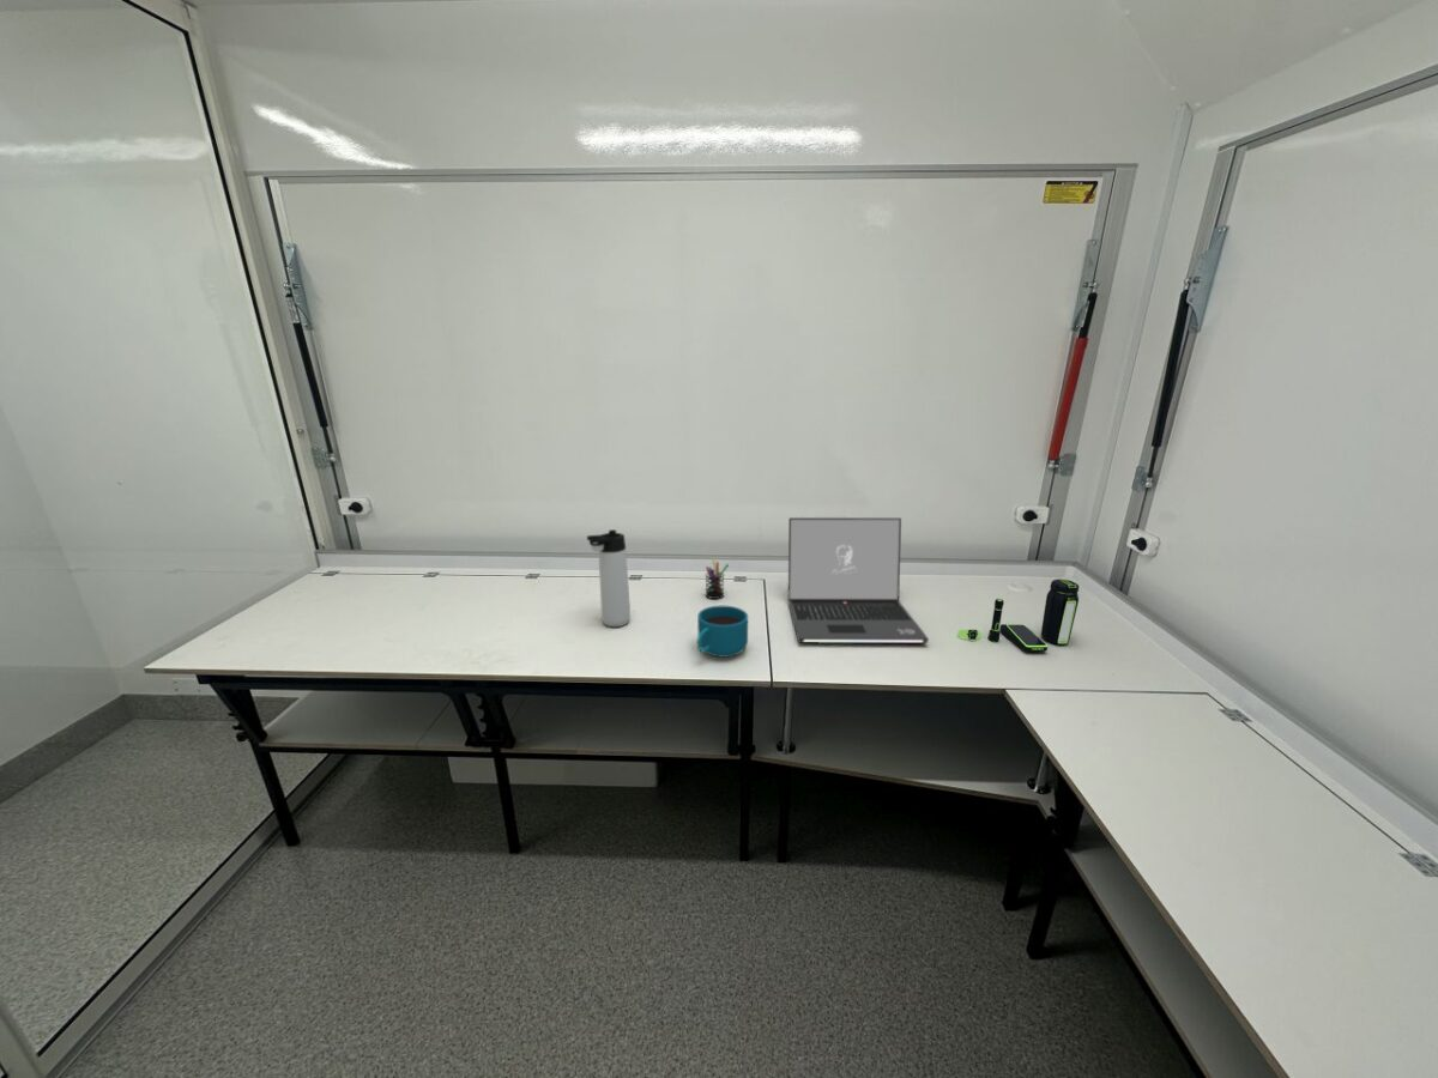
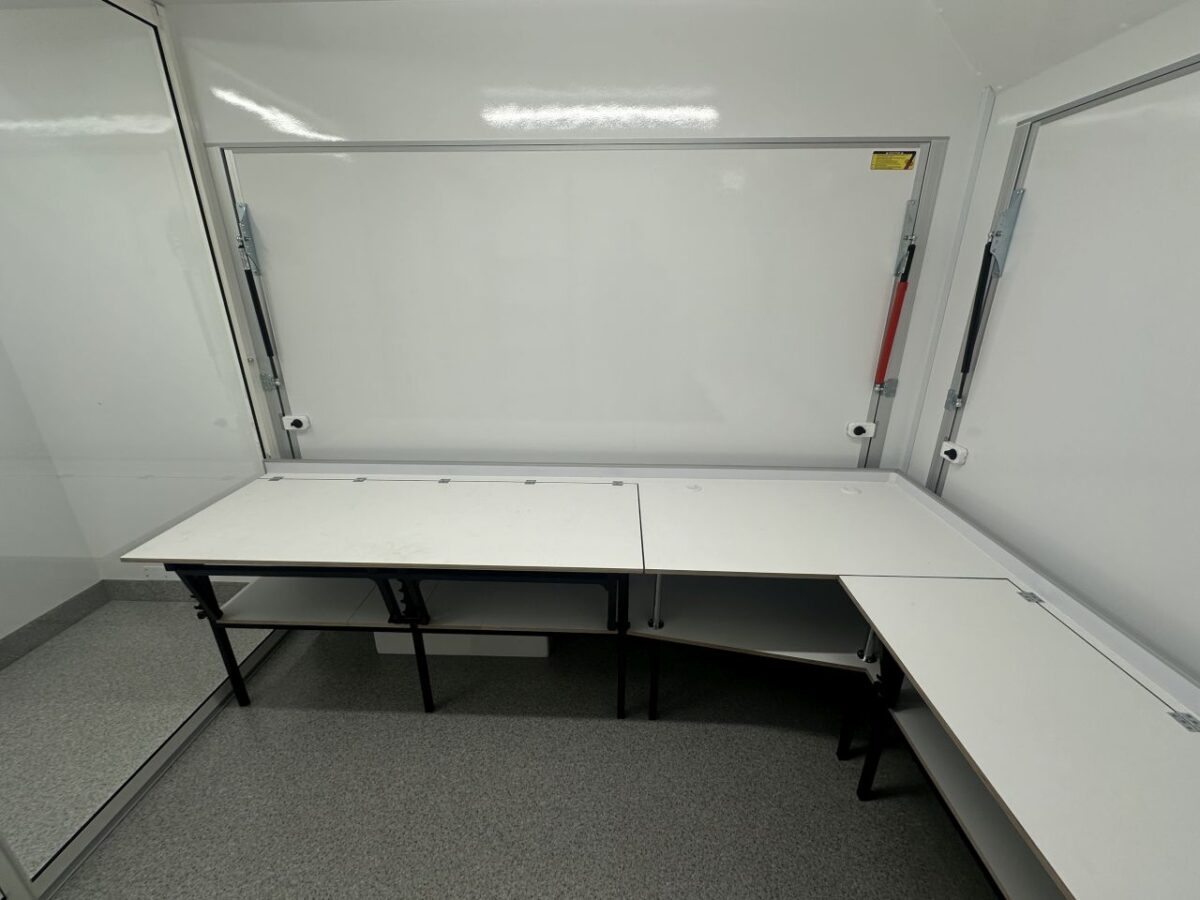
- thermos bottle [586,528,632,628]
- pen holder [705,558,730,600]
- laptop [787,516,930,644]
- cup [696,605,749,659]
- speaker [956,579,1081,653]
